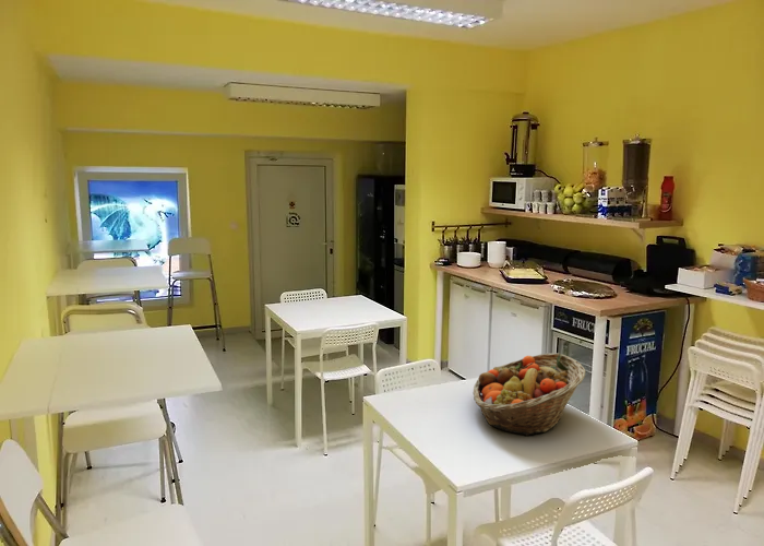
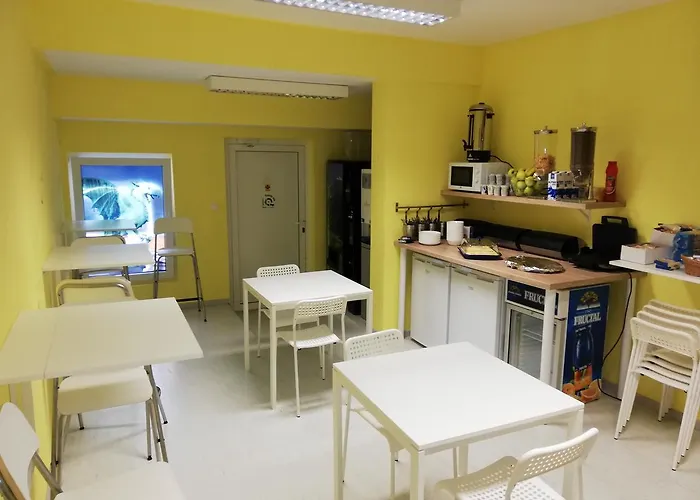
- fruit basket [471,353,587,437]
